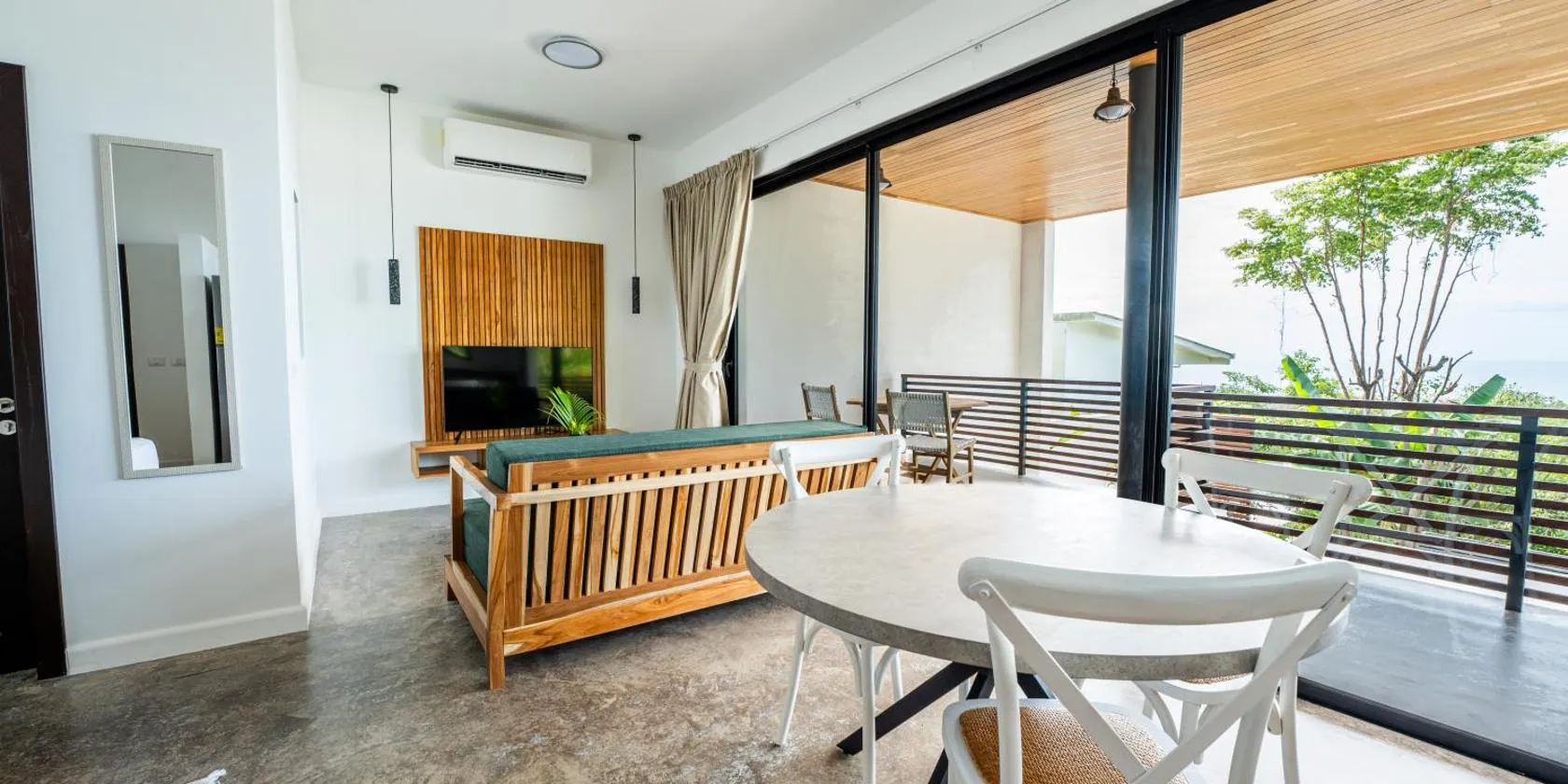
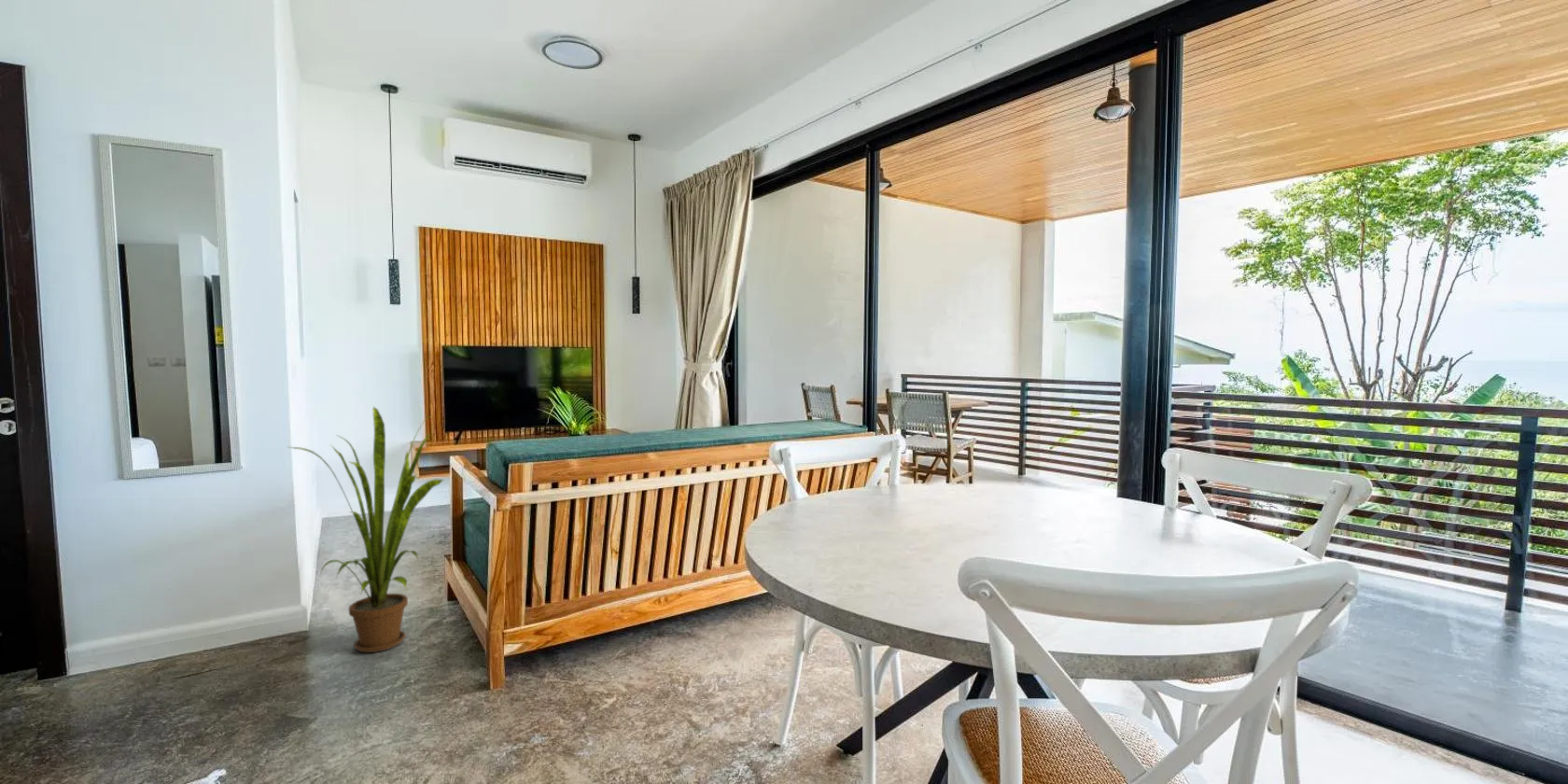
+ house plant [287,406,445,653]
